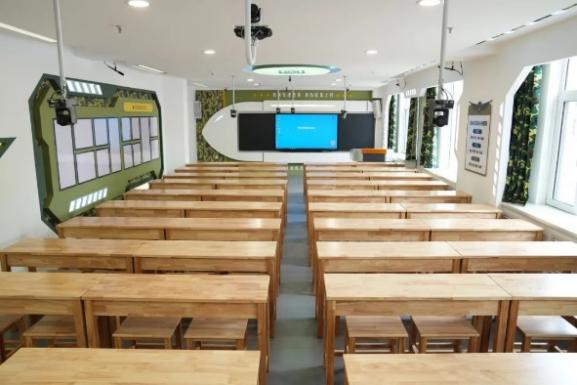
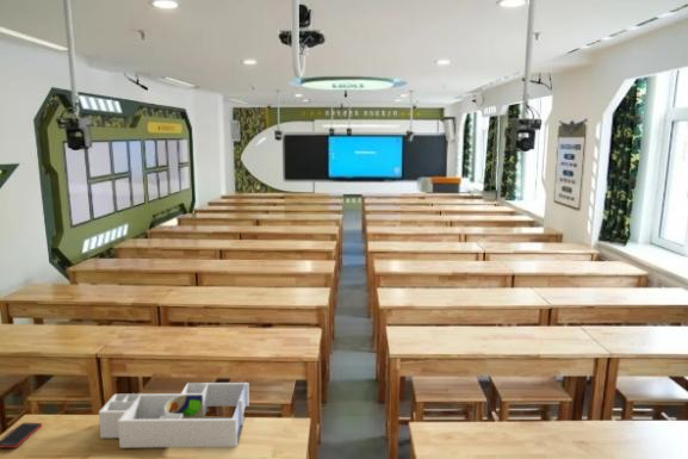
+ cell phone [0,422,43,449]
+ desk organizer [98,382,250,448]
